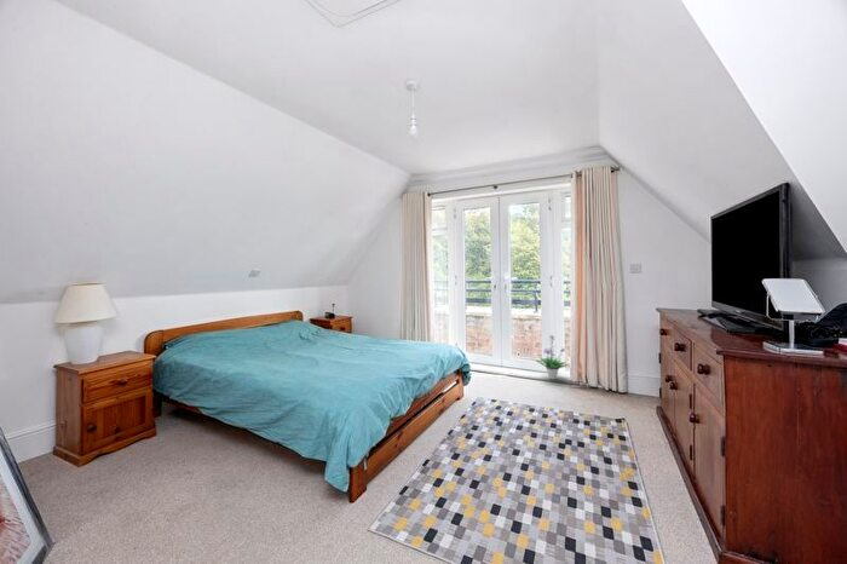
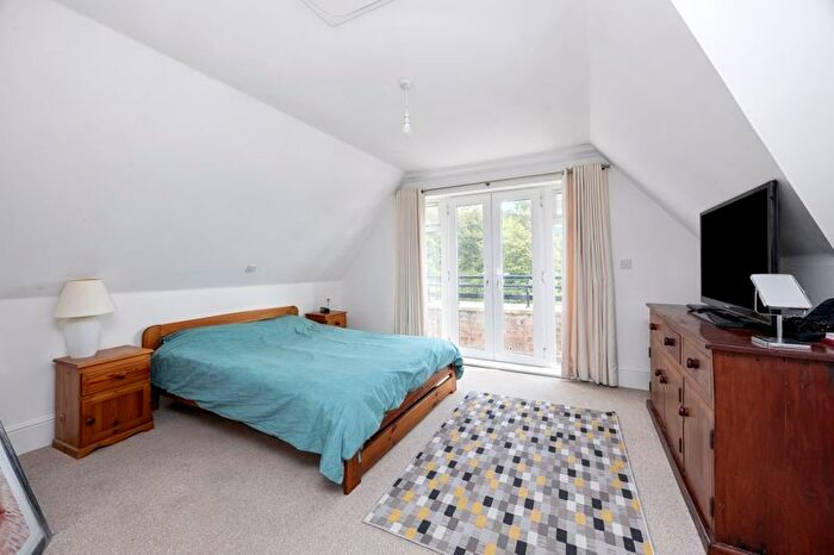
- potted plant [534,333,570,381]
